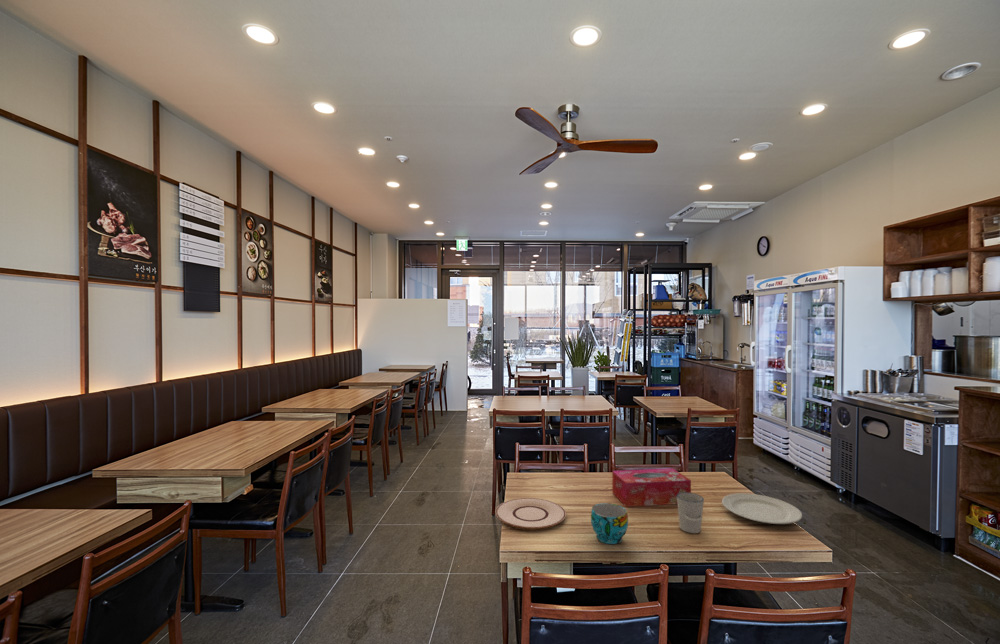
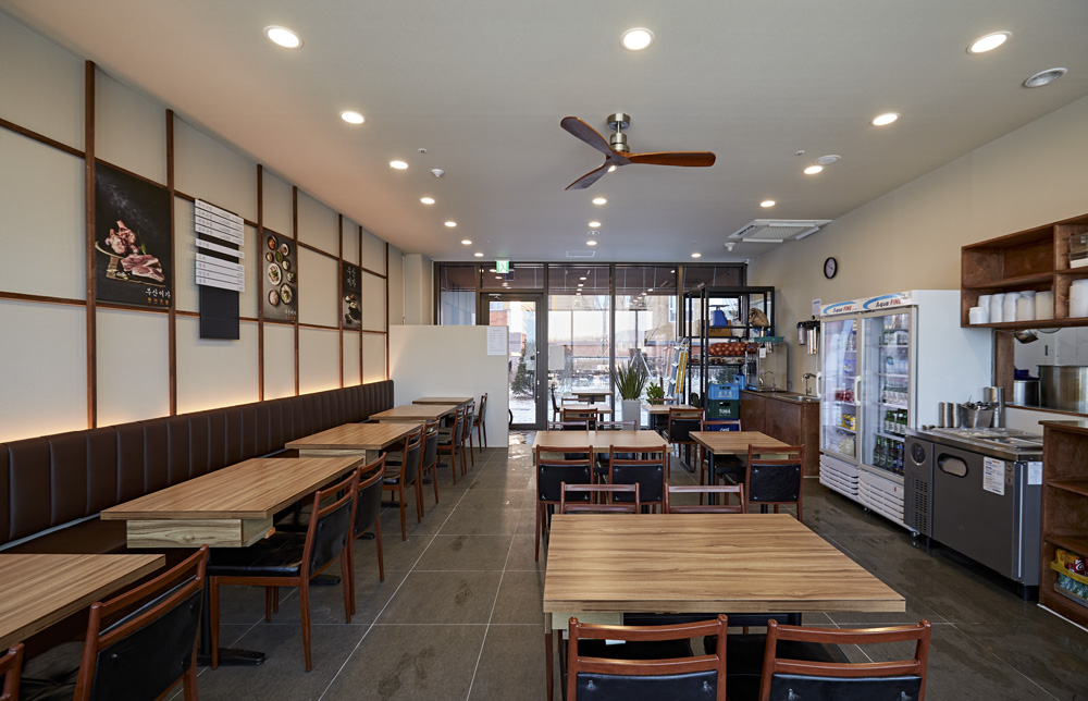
- chinaware [721,492,803,525]
- cup [677,492,705,535]
- plate [494,497,567,531]
- tissue box [611,467,692,508]
- cup [590,502,629,545]
